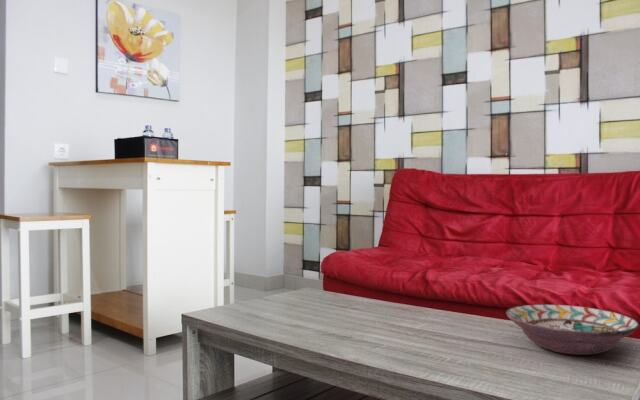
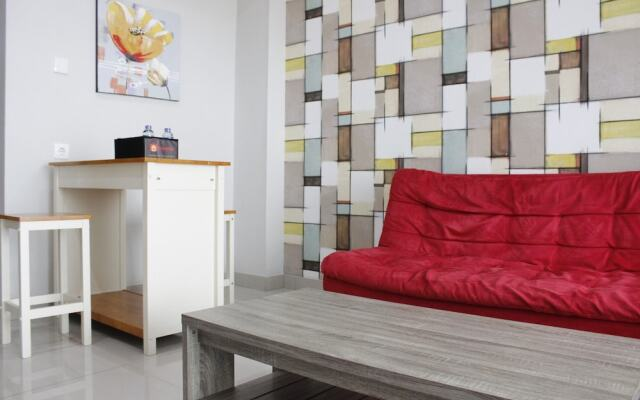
- decorative bowl [505,304,640,356]
